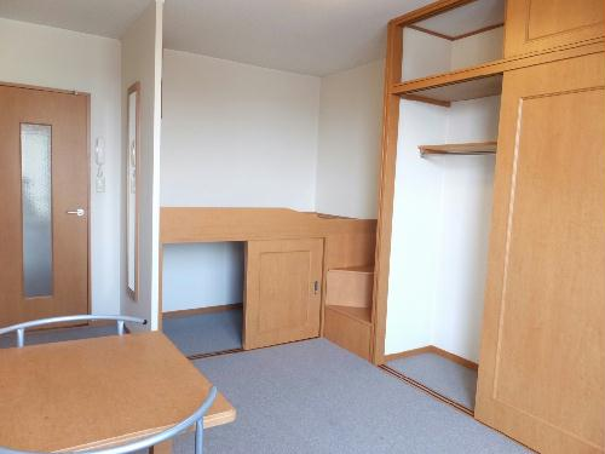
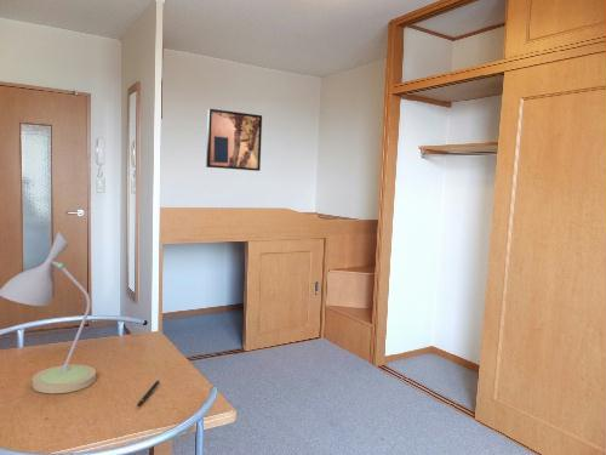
+ wall art [205,108,263,172]
+ pen [136,379,160,408]
+ desk lamp [0,229,97,394]
